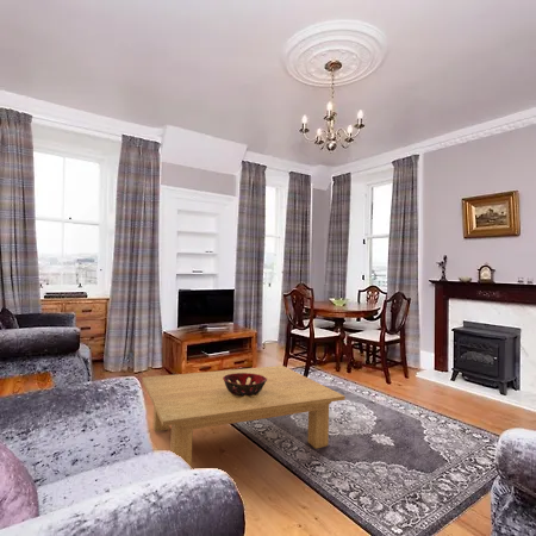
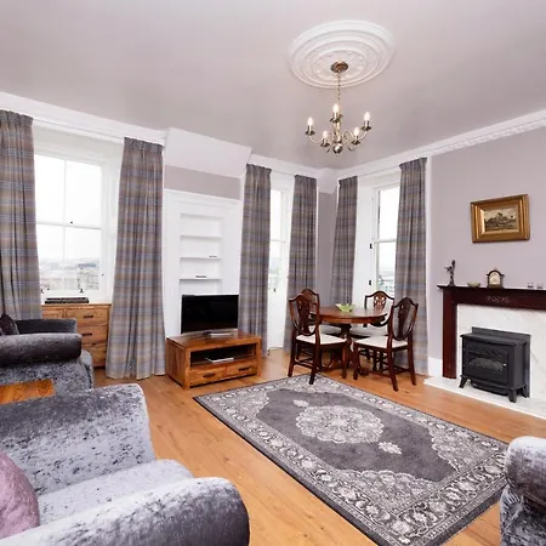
- decorative bowl [223,373,267,397]
- coffee table [142,364,347,468]
